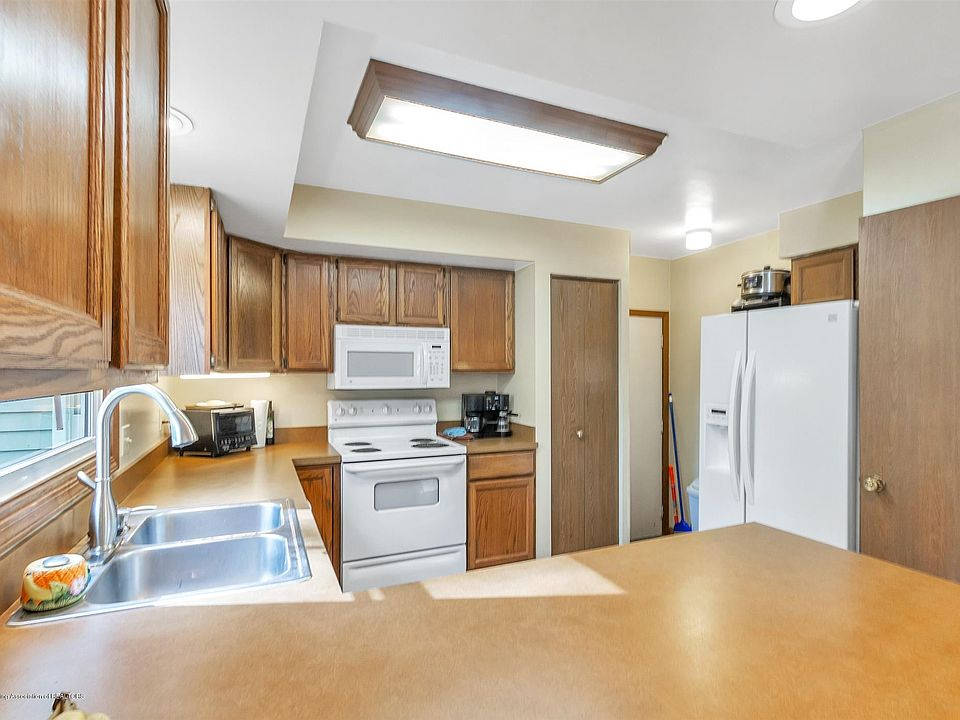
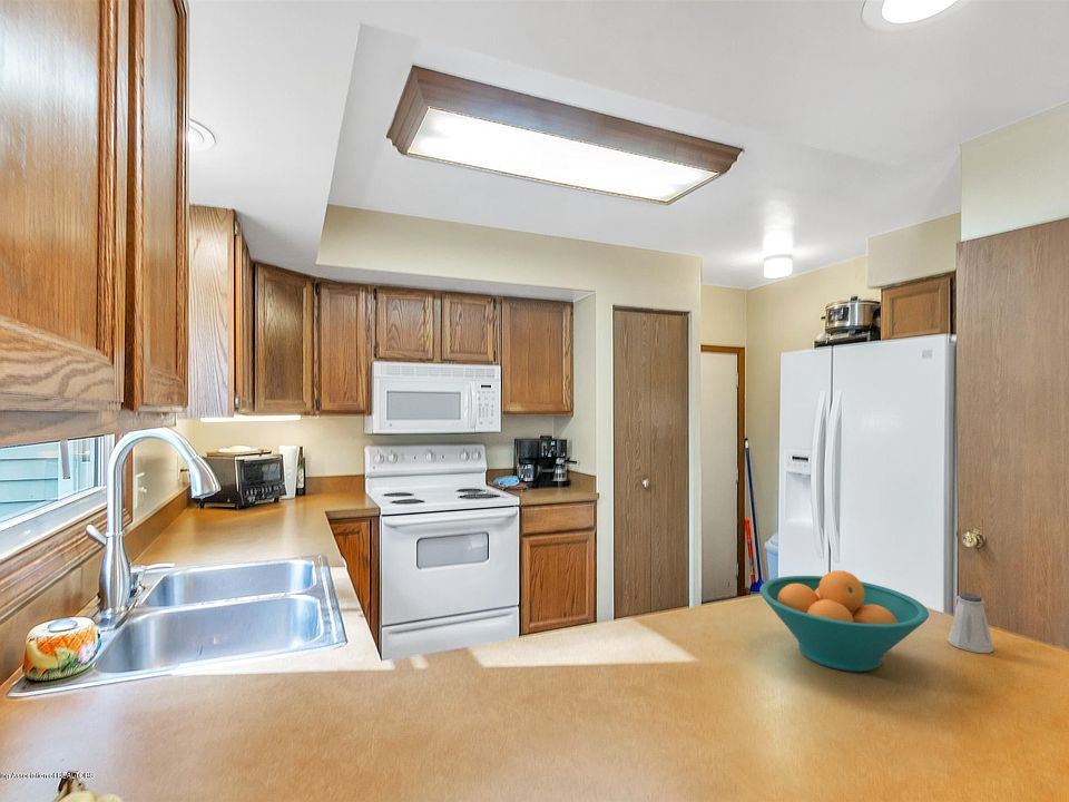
+ fruit bowl [758,569,930,673]
+ saltshaker [948,591,994,654]
